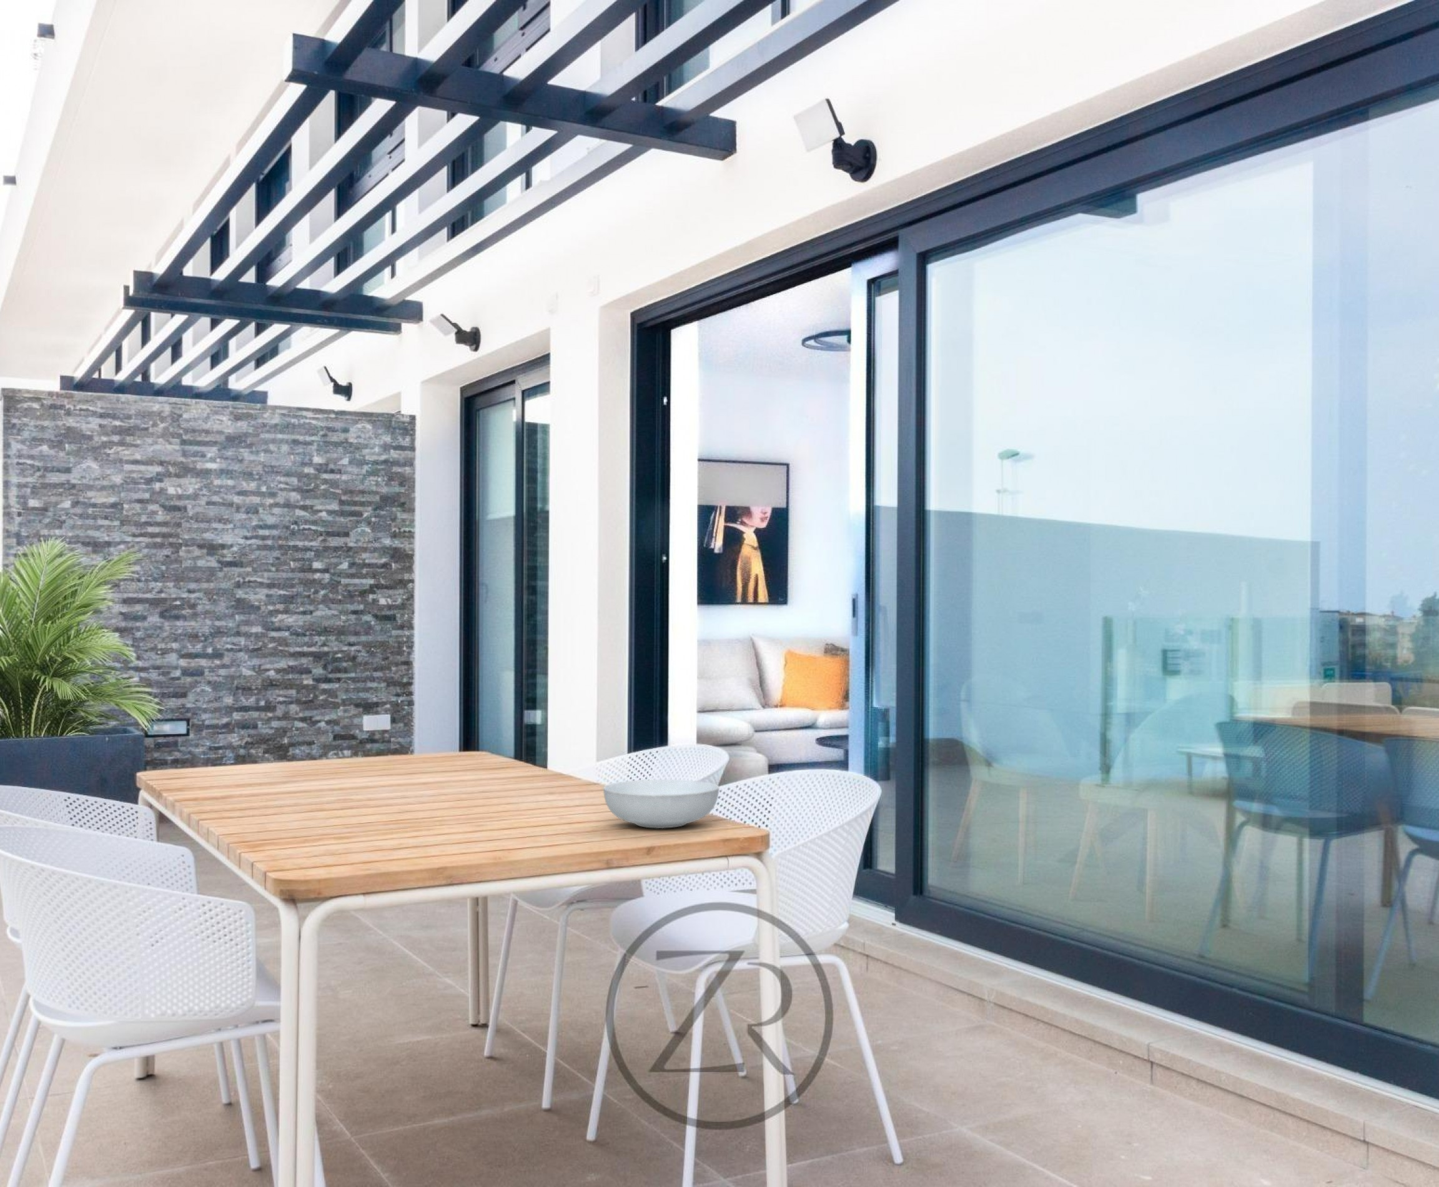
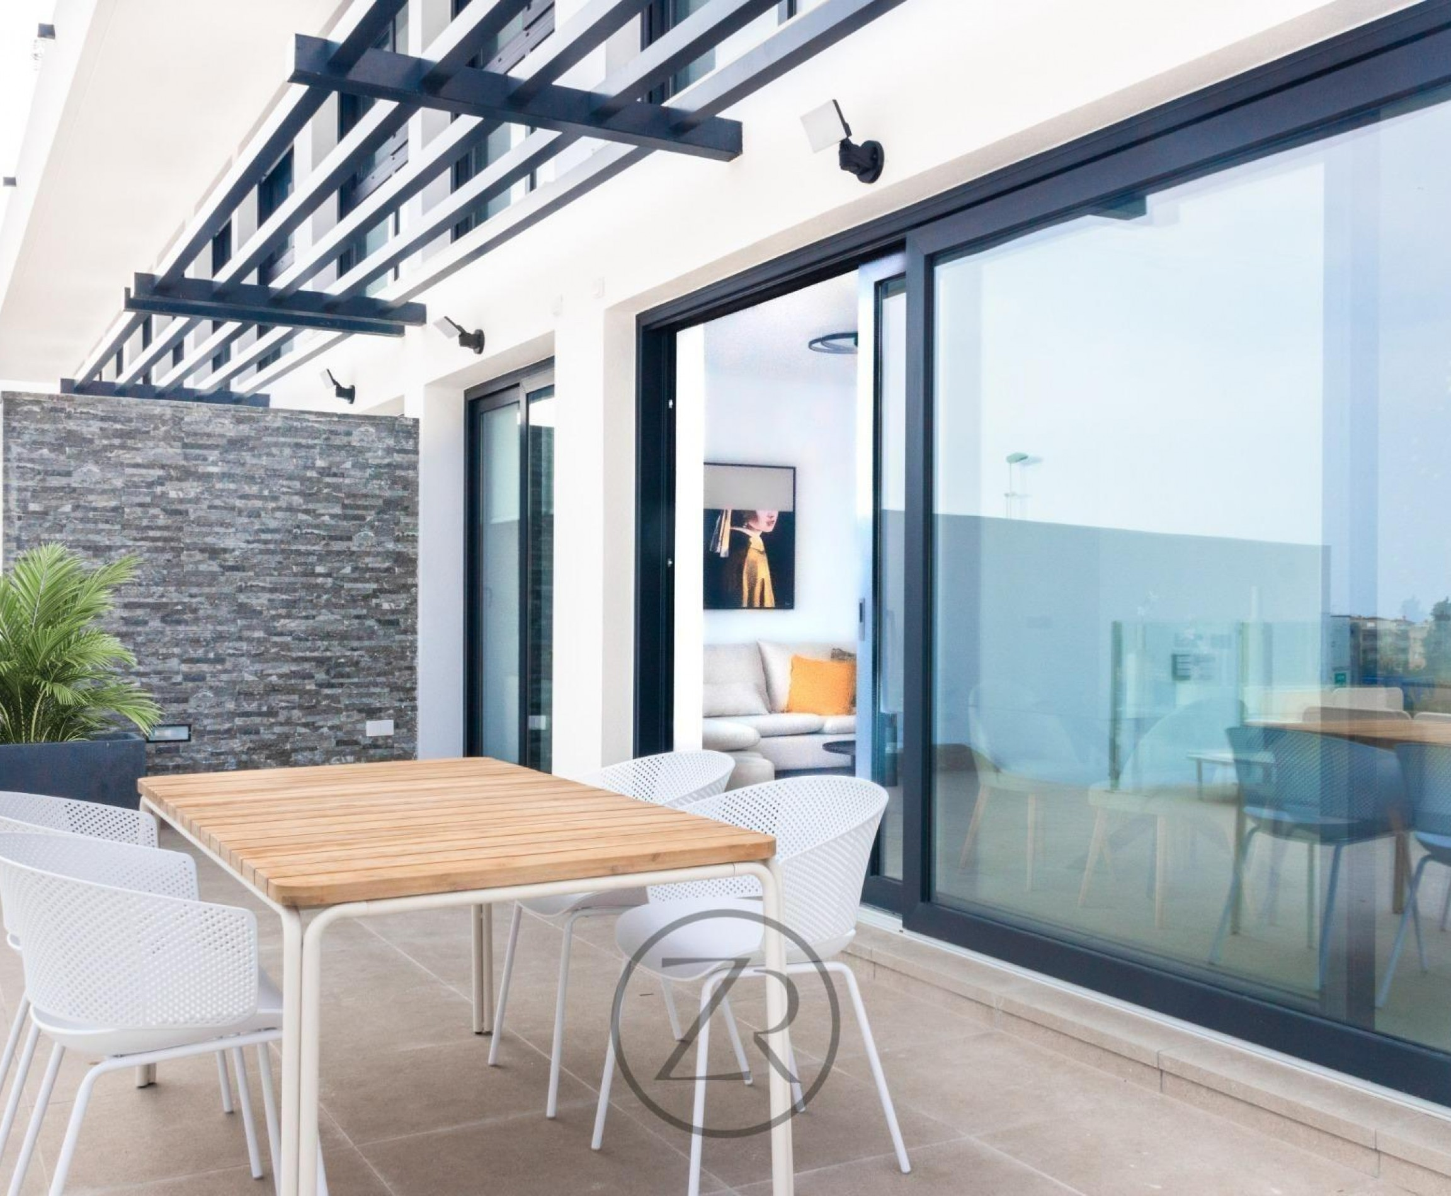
- serving bowl [602,779,720,830]
